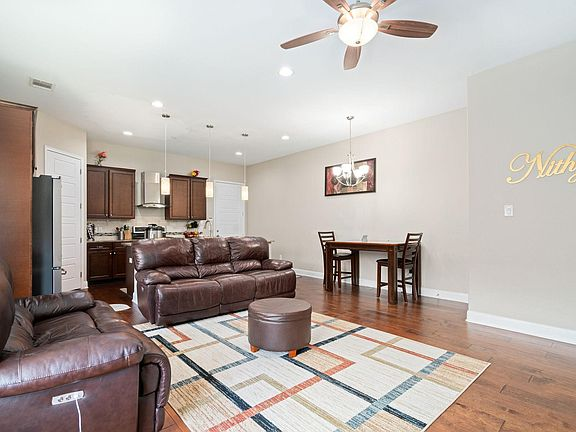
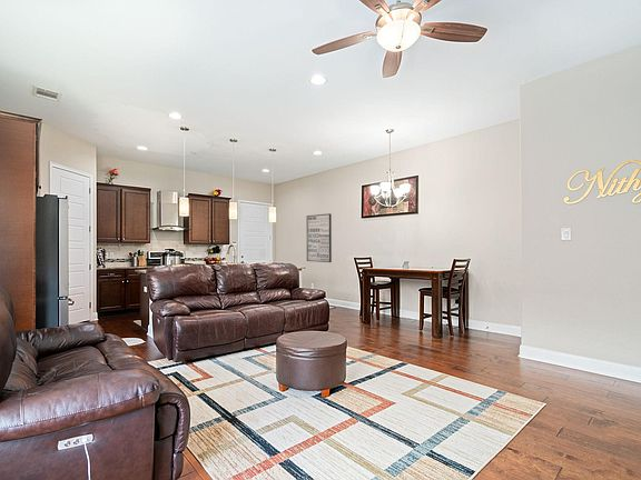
+ wall art [306,212,333,263]
